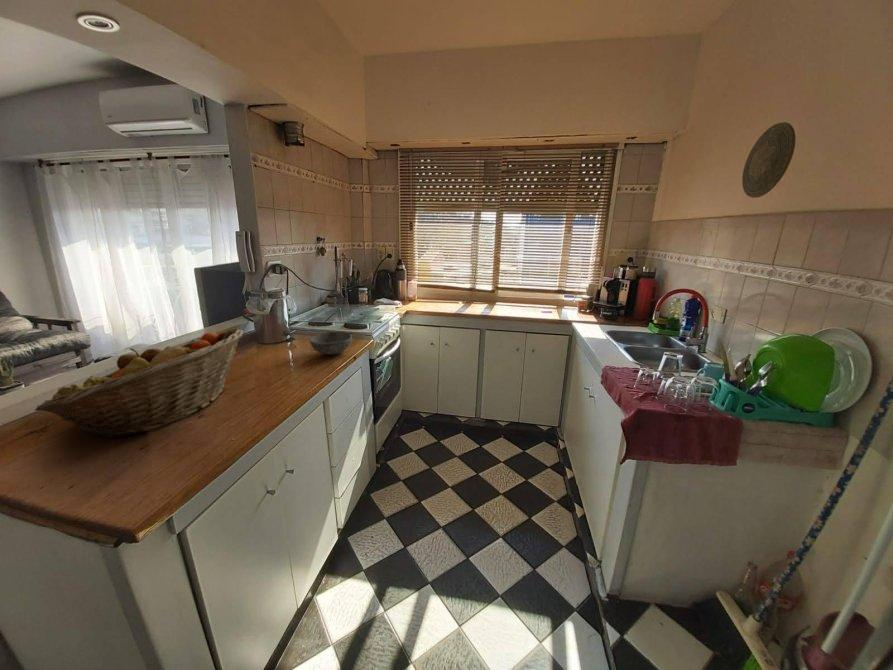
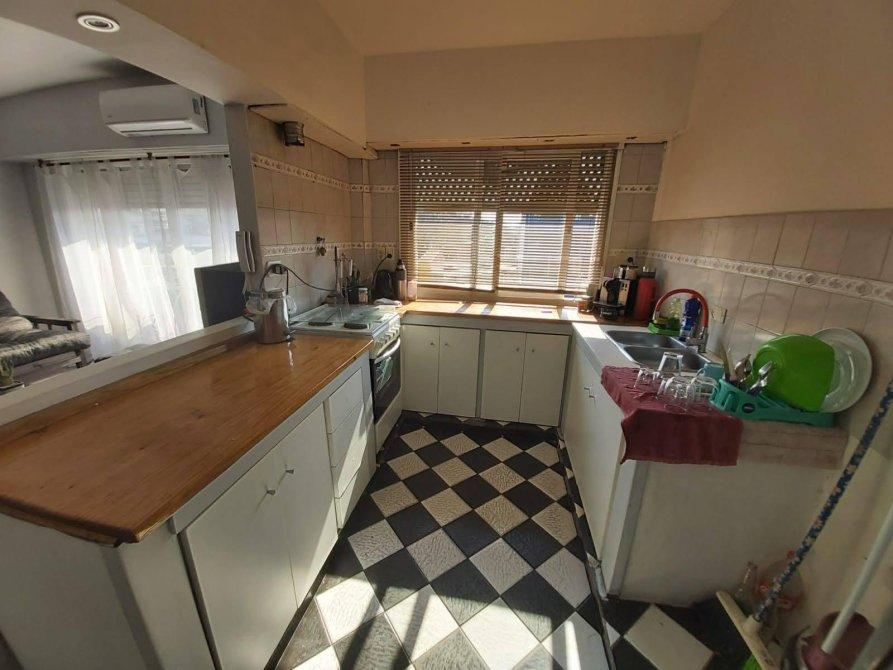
- fruit basket [34,327,244,440]
- decorative plate [741,121,797,199]
- bowl [309,331,353,356]
